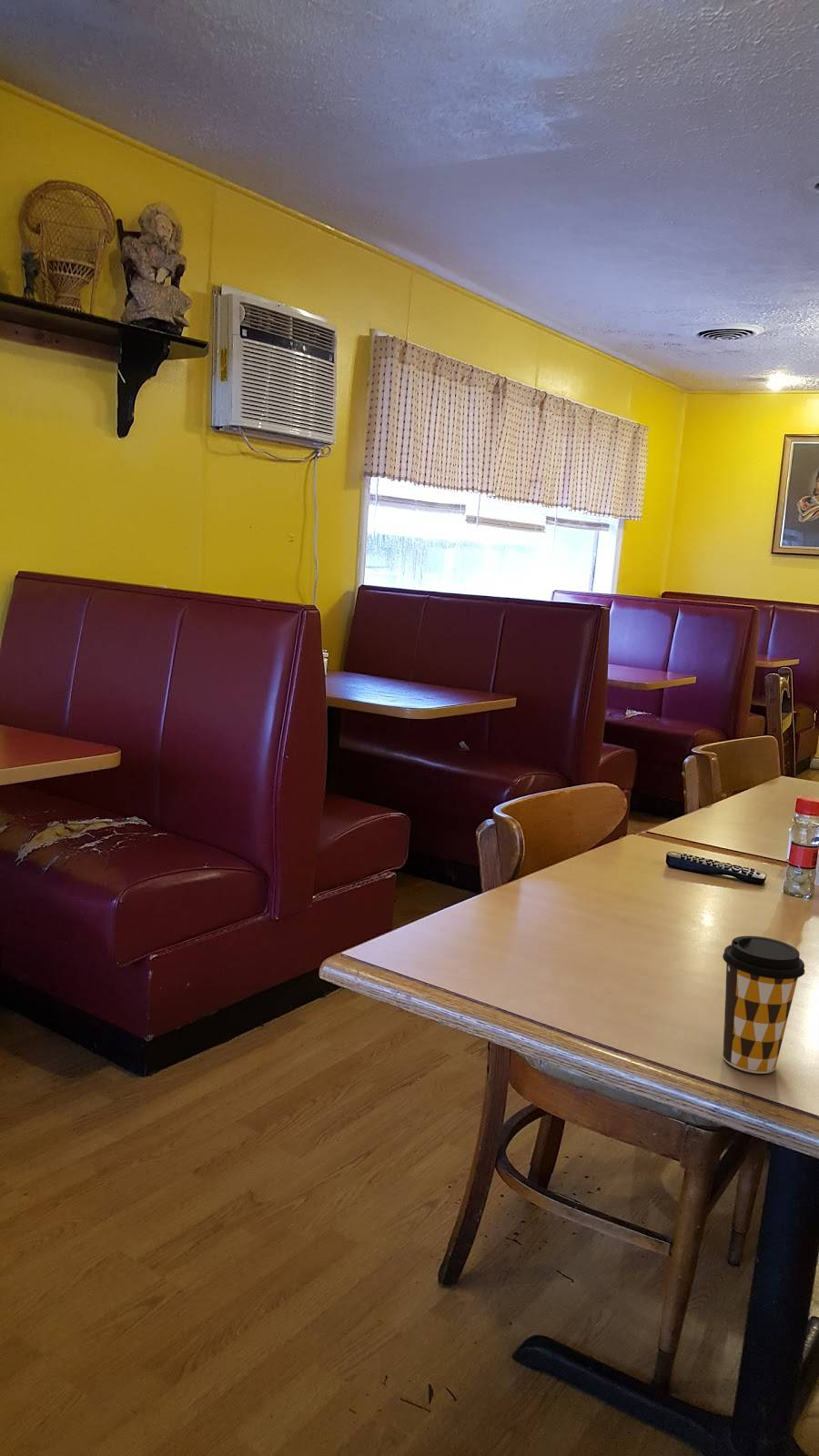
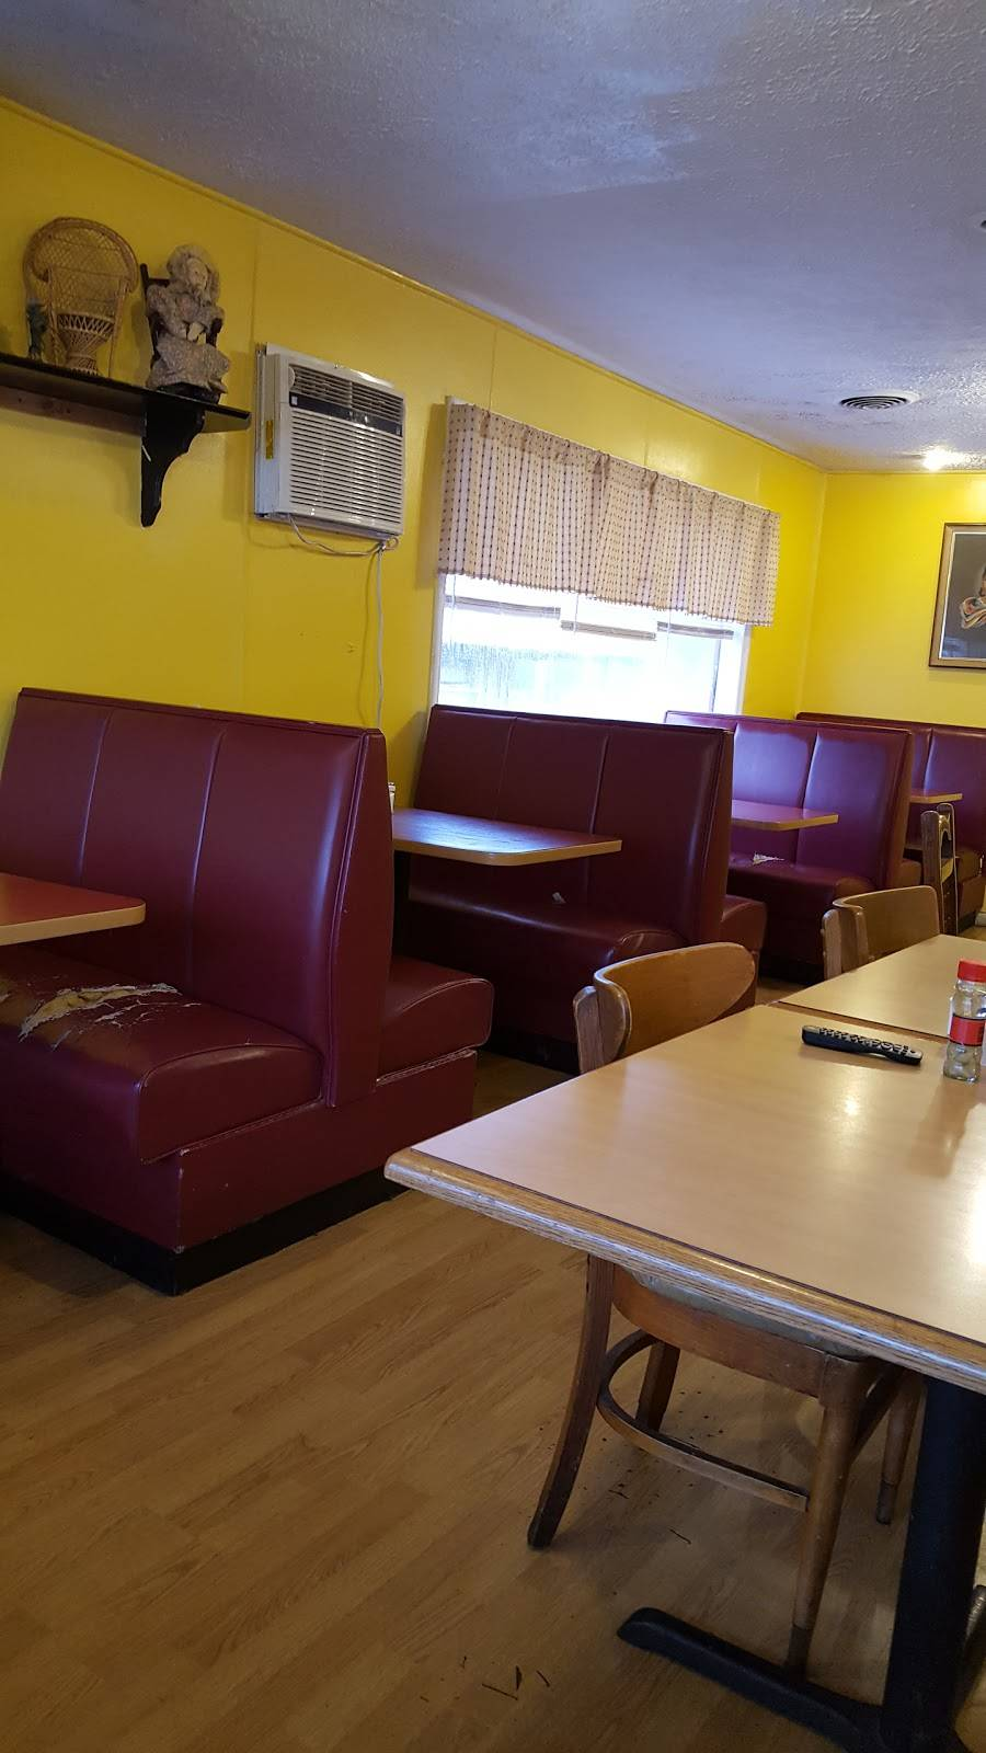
- coffee cup [722,935,805,1075]
